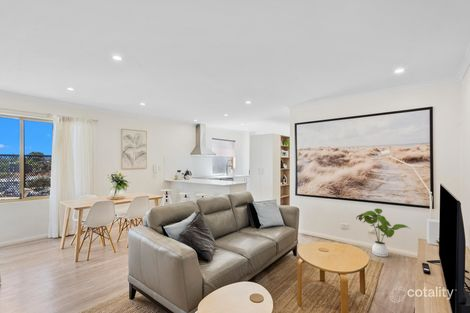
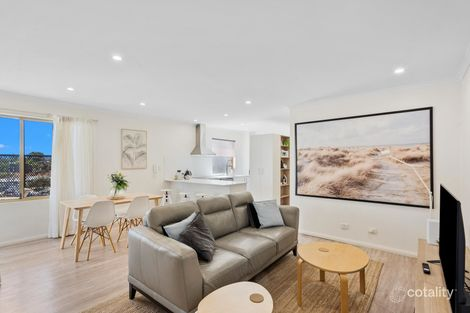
- house plant [355,207,410,258]
